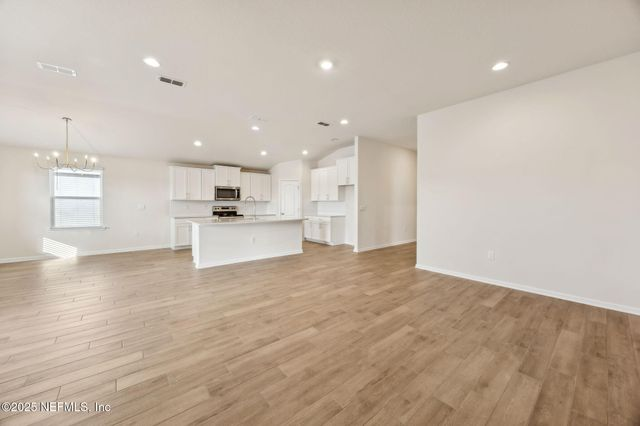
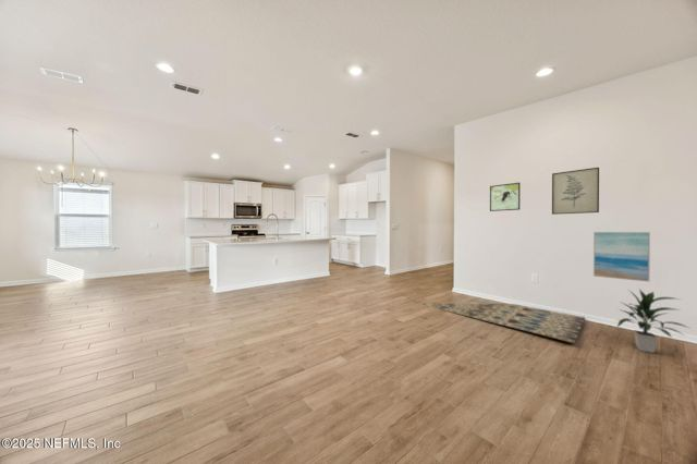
+ wall art [551,167,600,216]
+ rug [421,302,586,344]
+ wall art [592,231,651,283]
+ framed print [489,182,522,212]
+ indoor plant [615,288,693,354]
